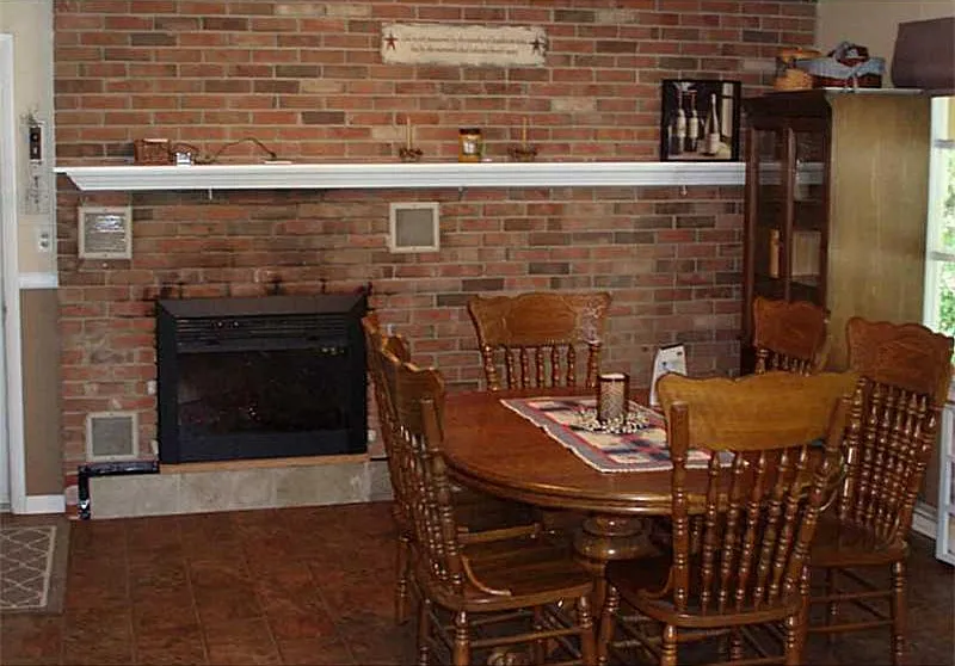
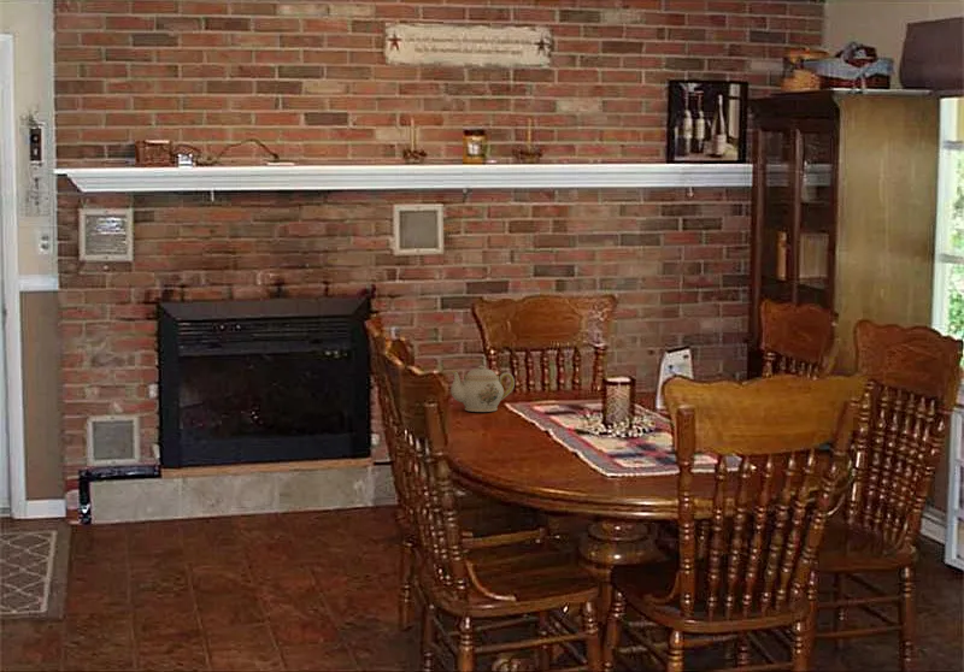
+ teapot [449,364,516,413]
